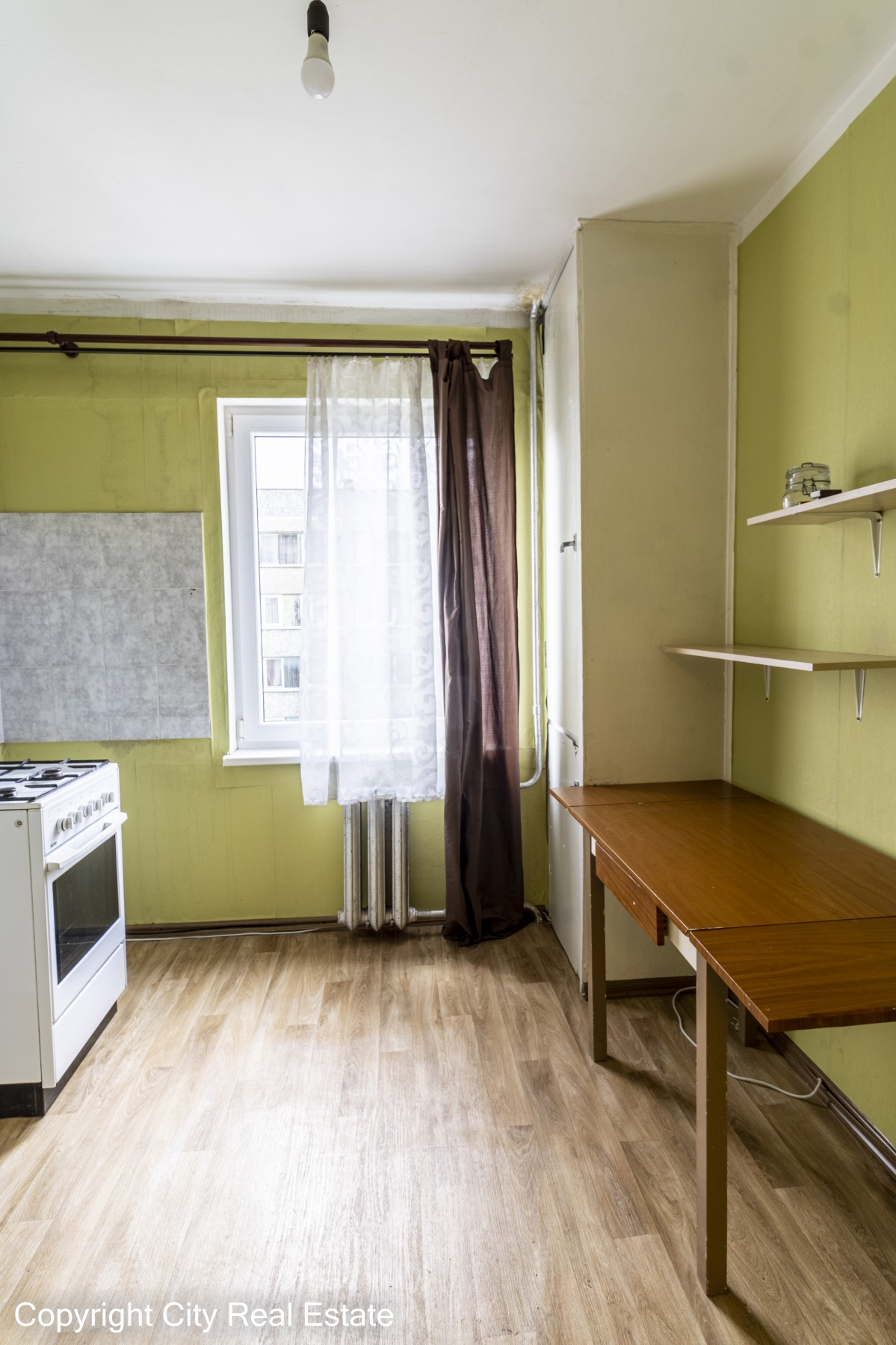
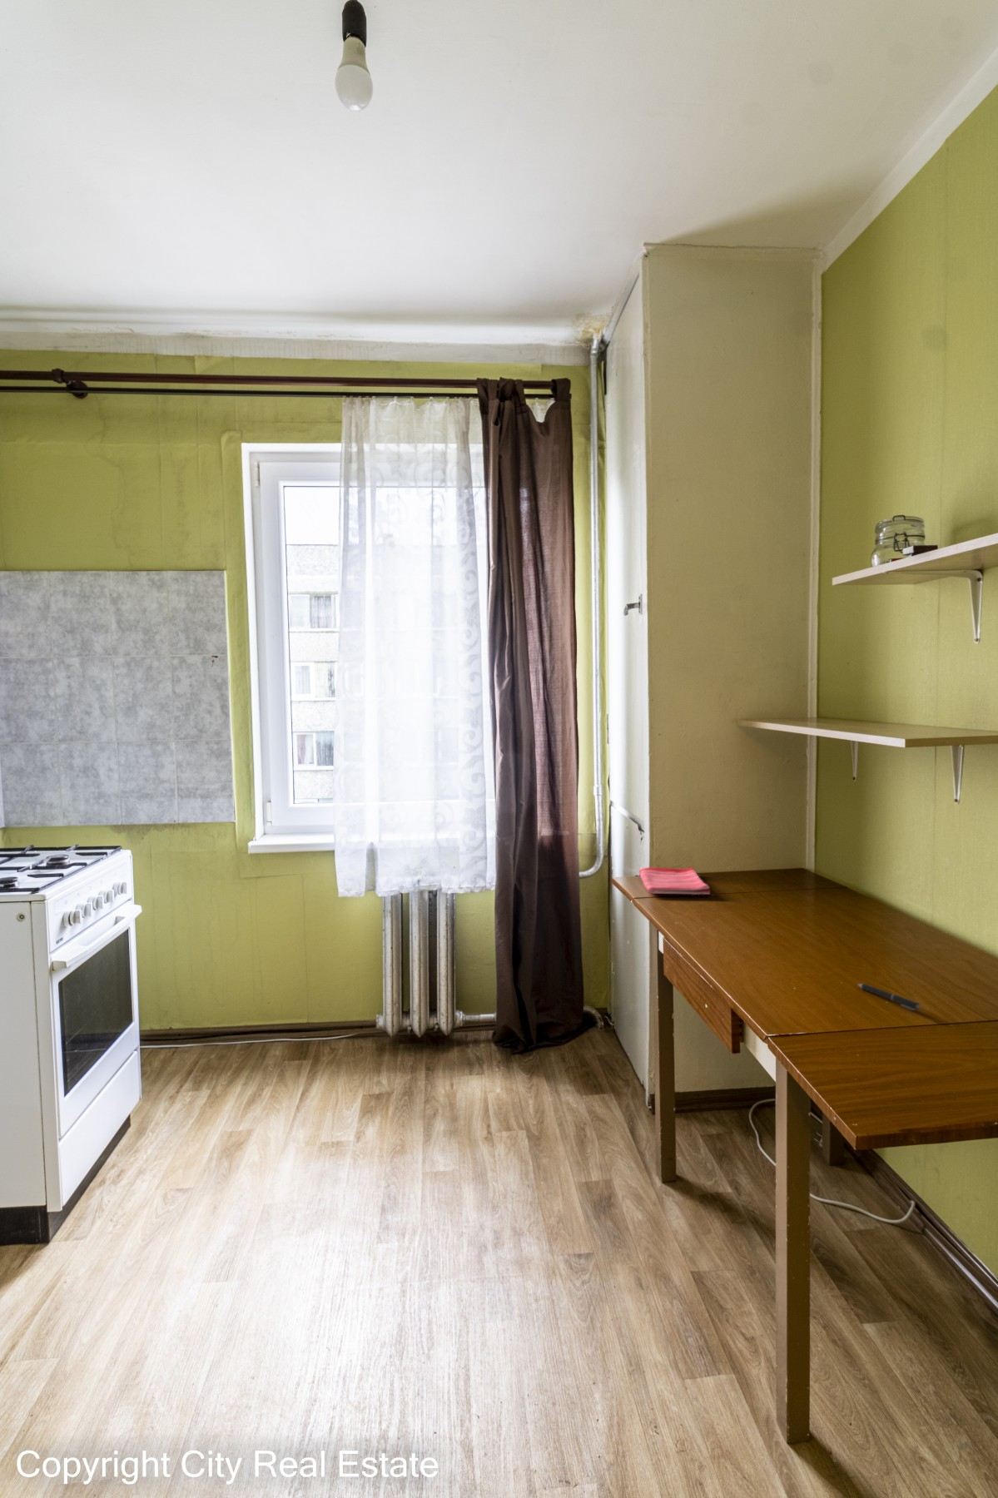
+ dish towel [638,867,711,895]
+ pen [858,982,921,1011]
